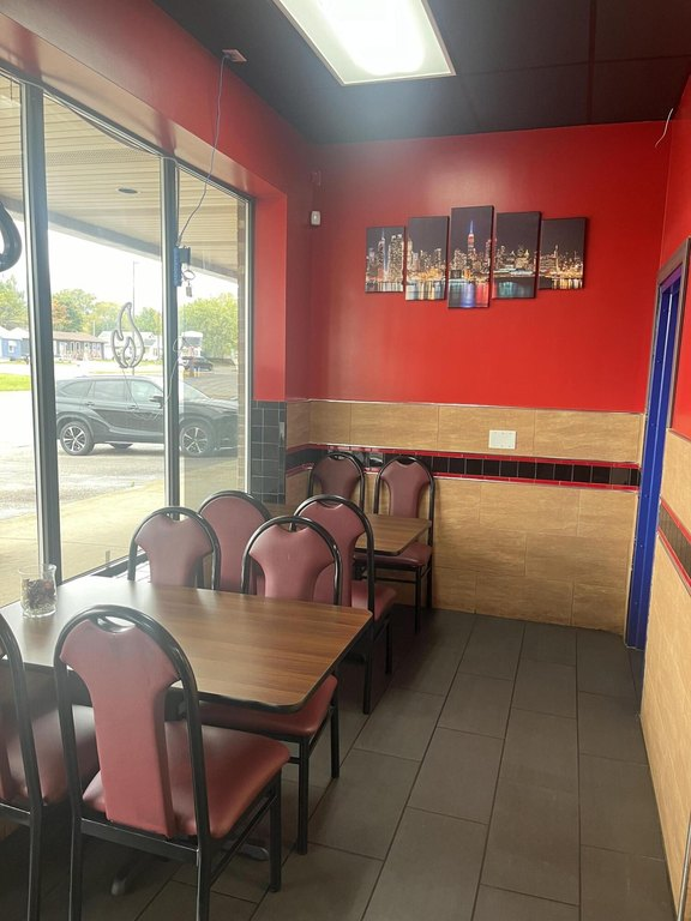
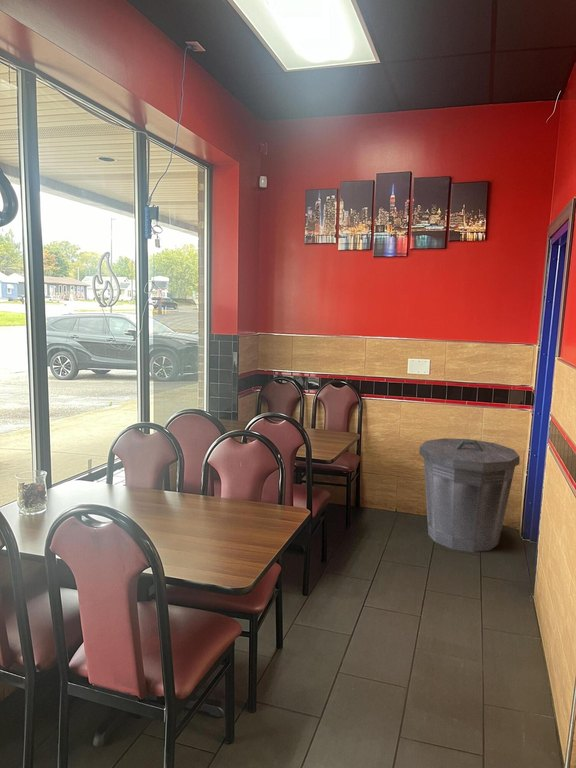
+ trash can [418,437,521,553]
